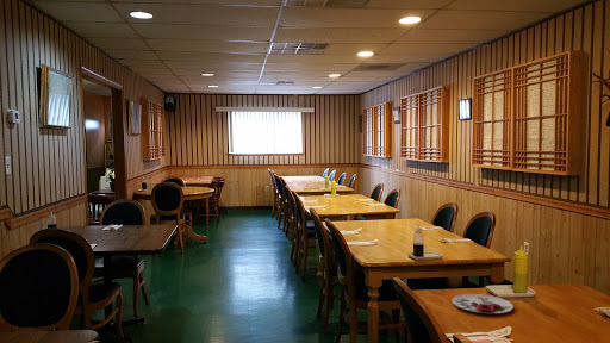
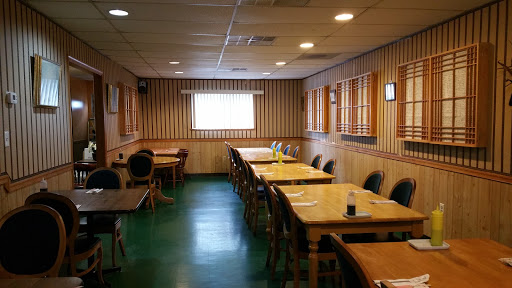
- plate [450,293,515,314]
